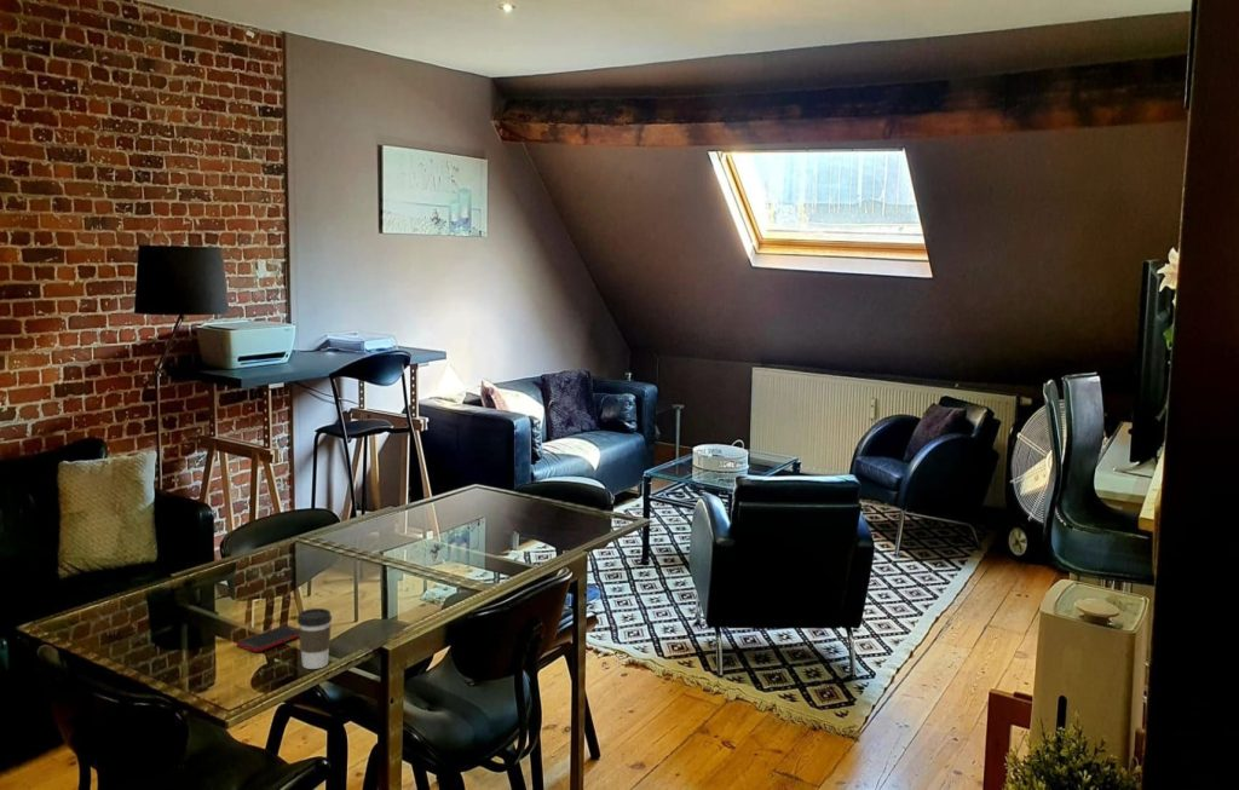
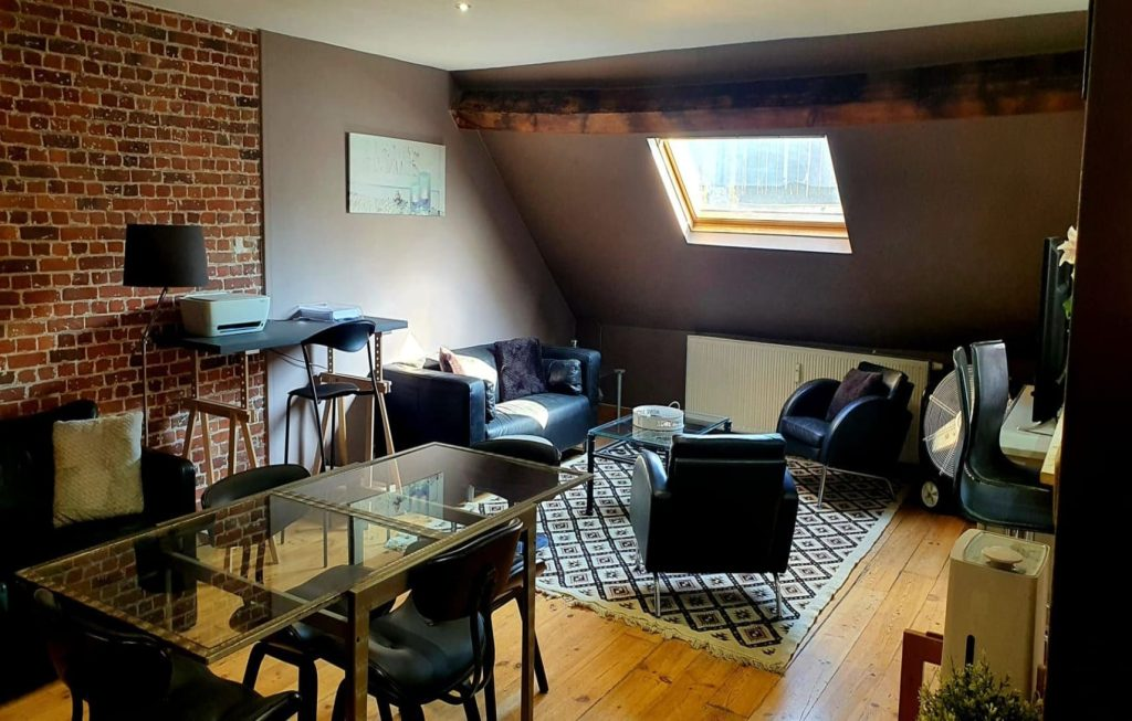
- coffee cup [296,607,333,670]
- cell phone [236,624,299,653]
